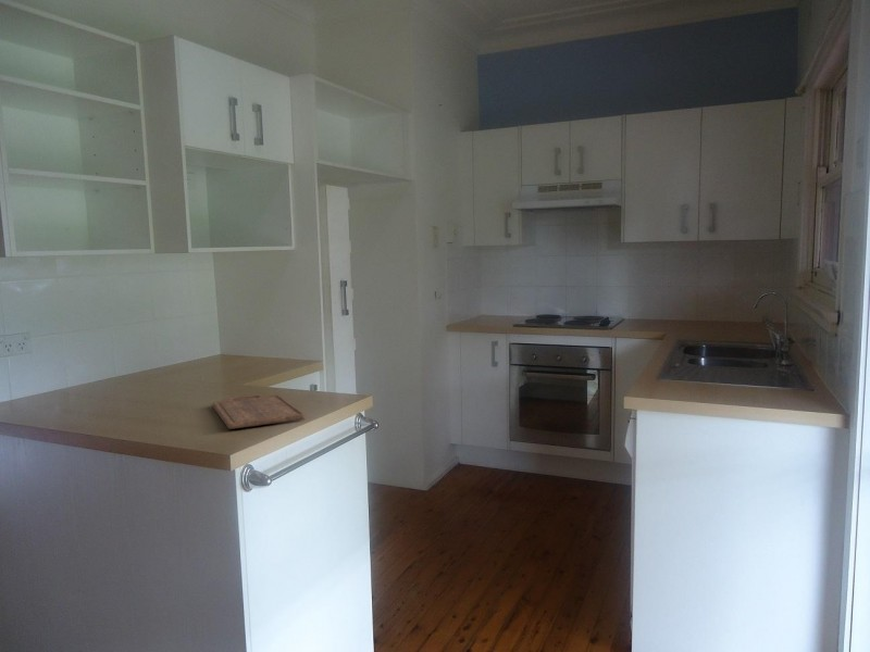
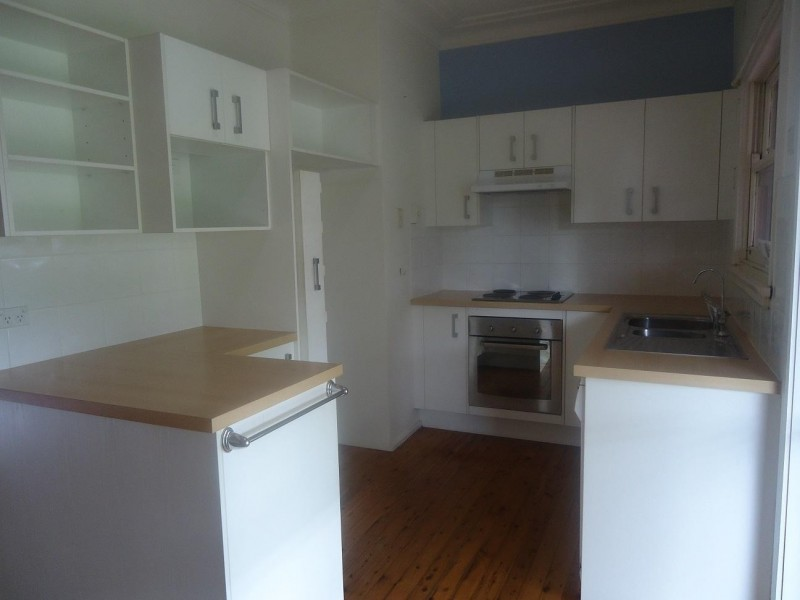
- cutting board [212,393,306,430]
